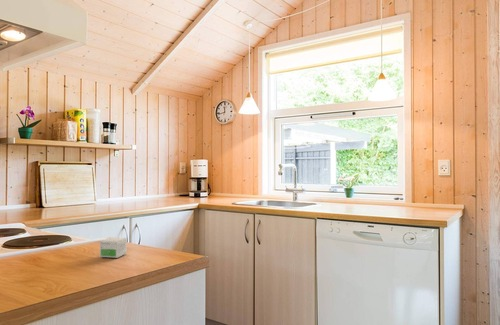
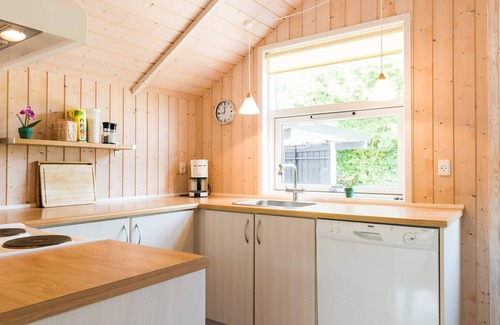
- small box [99,236,128,259]
